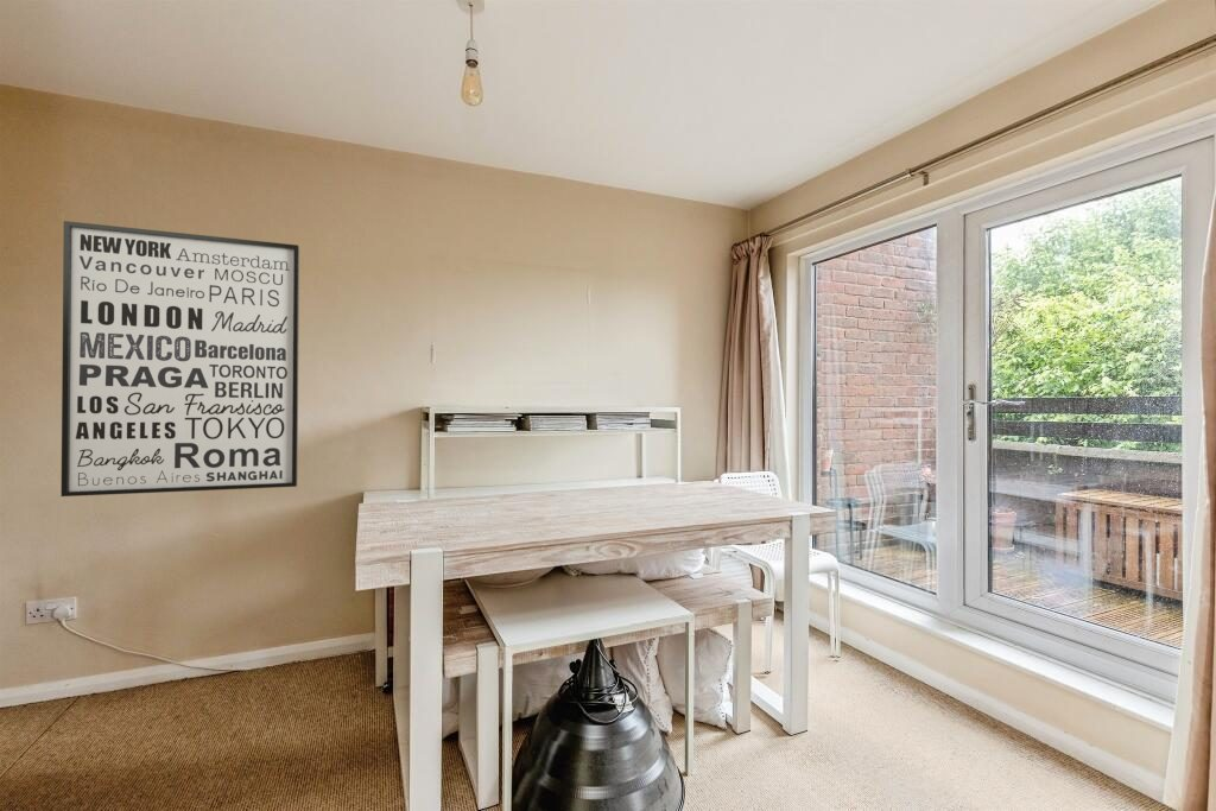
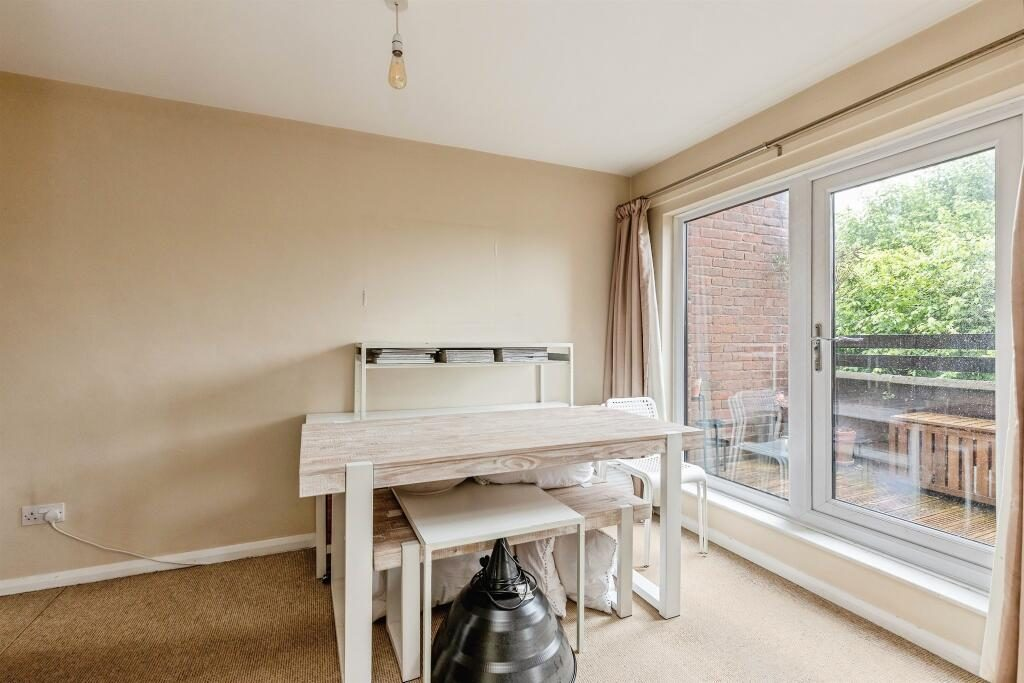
- wall art [61,220,300,498]
